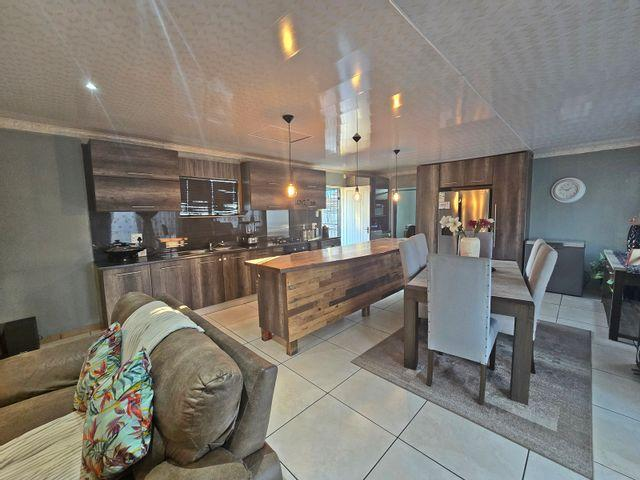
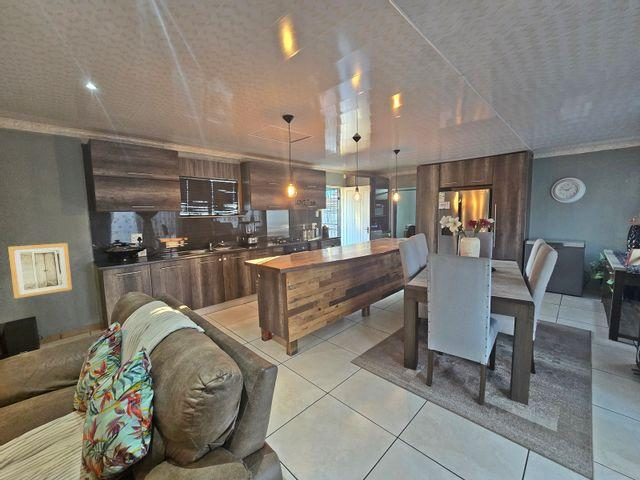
+ wall art [7,242,73,300]
